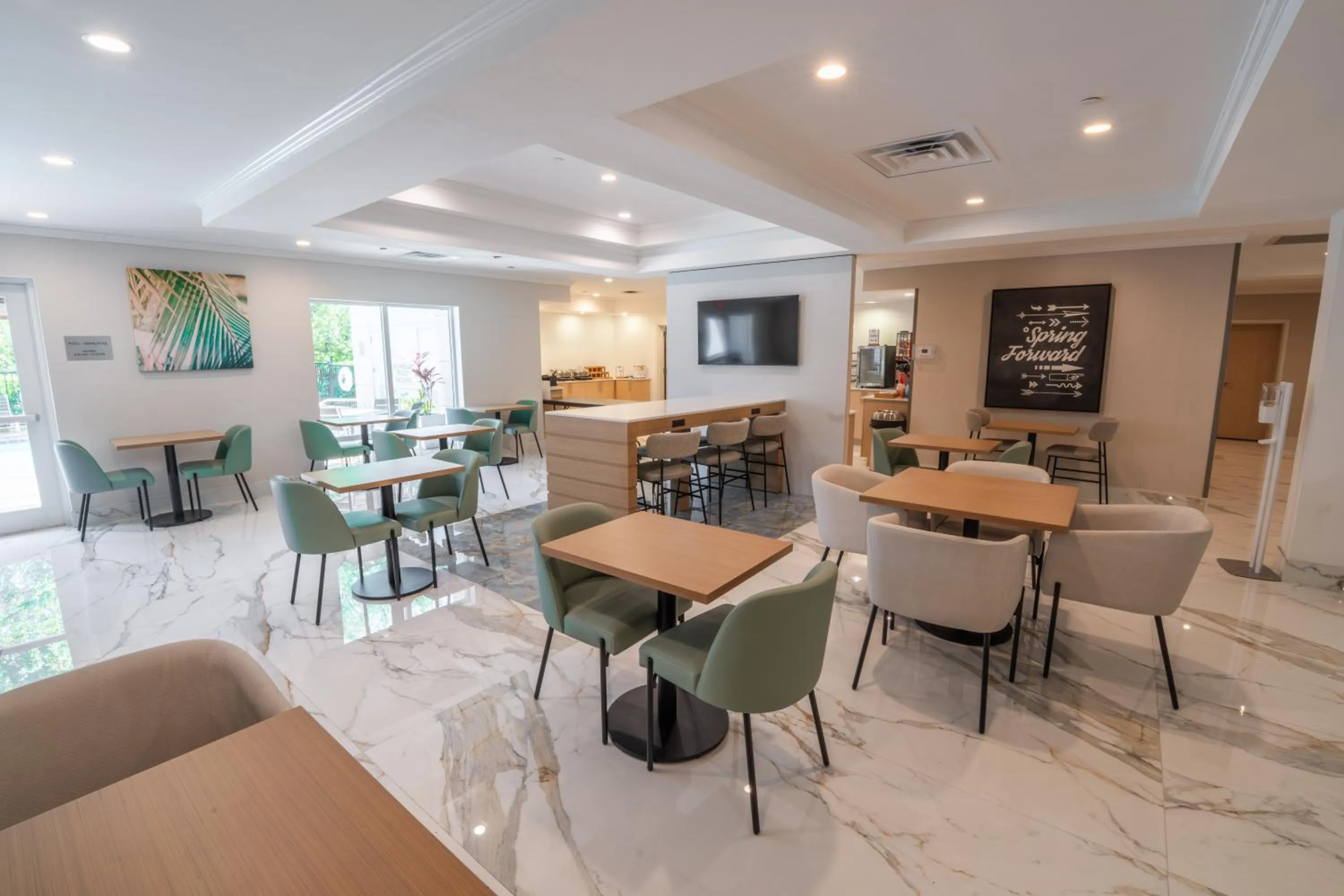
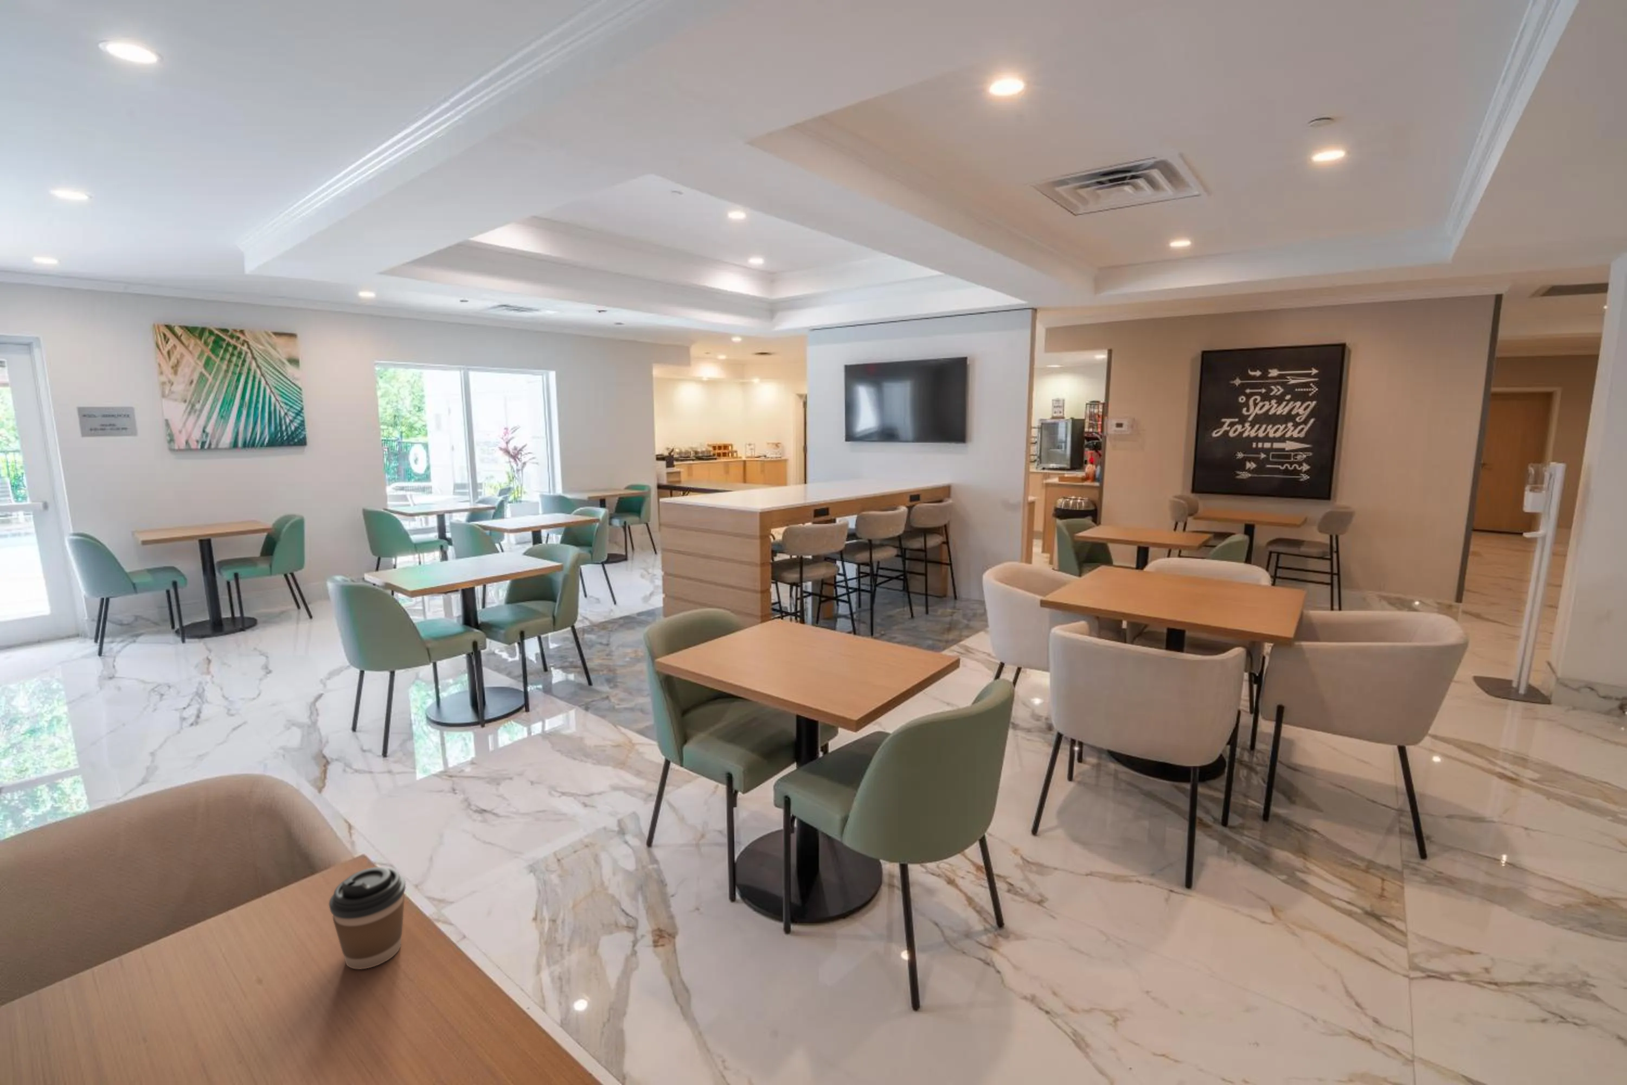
+ coffee cup [328,866,407,970]
